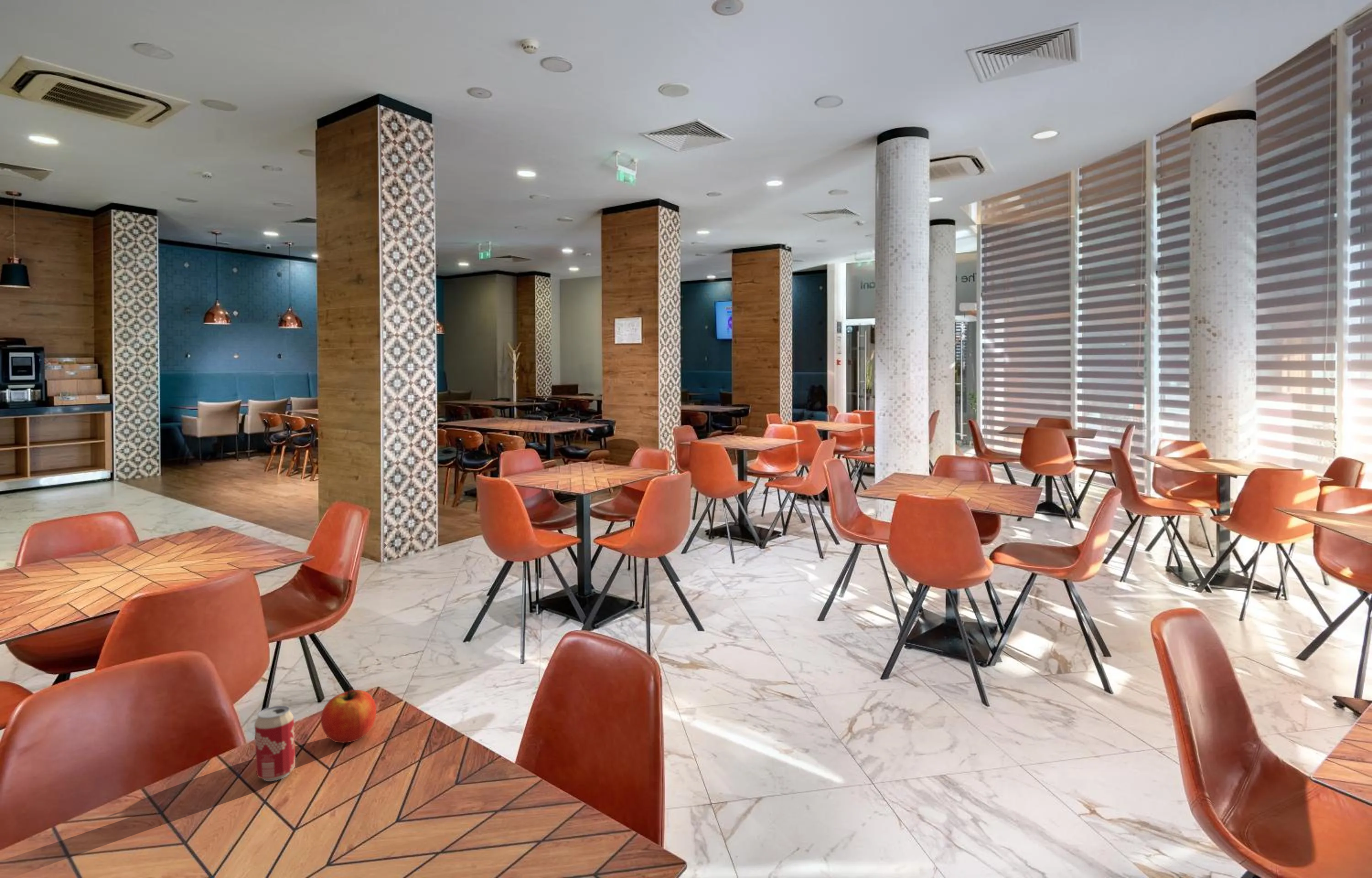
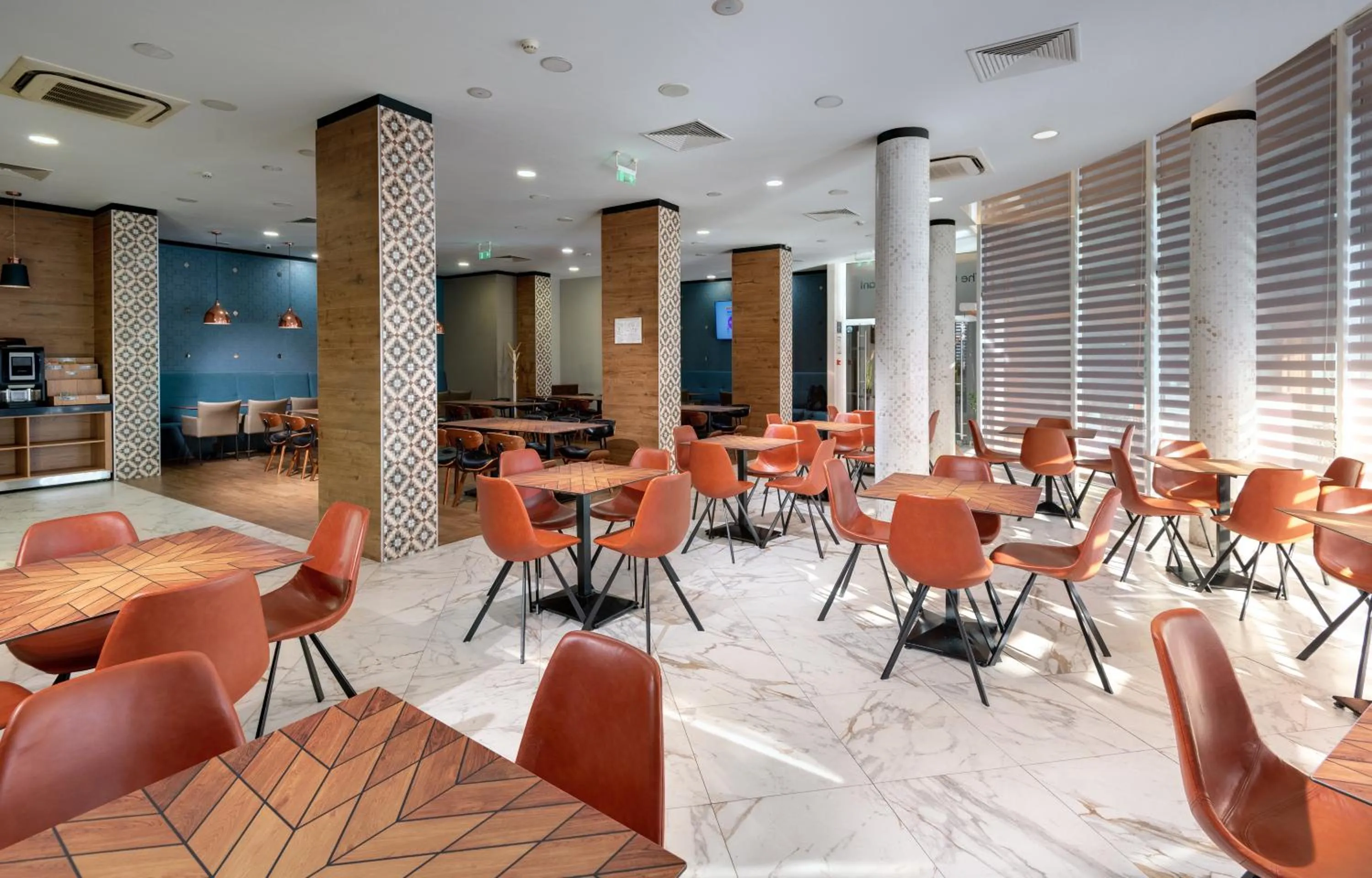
- apple [320,687,377,743]
- beverage can [254,705,296,782]
